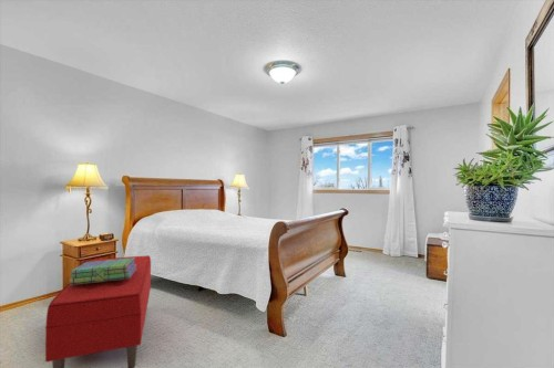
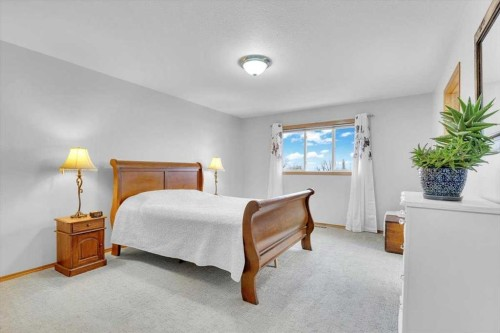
- stack of books [69,257,136,285]
- bench [44,254,152,368]
